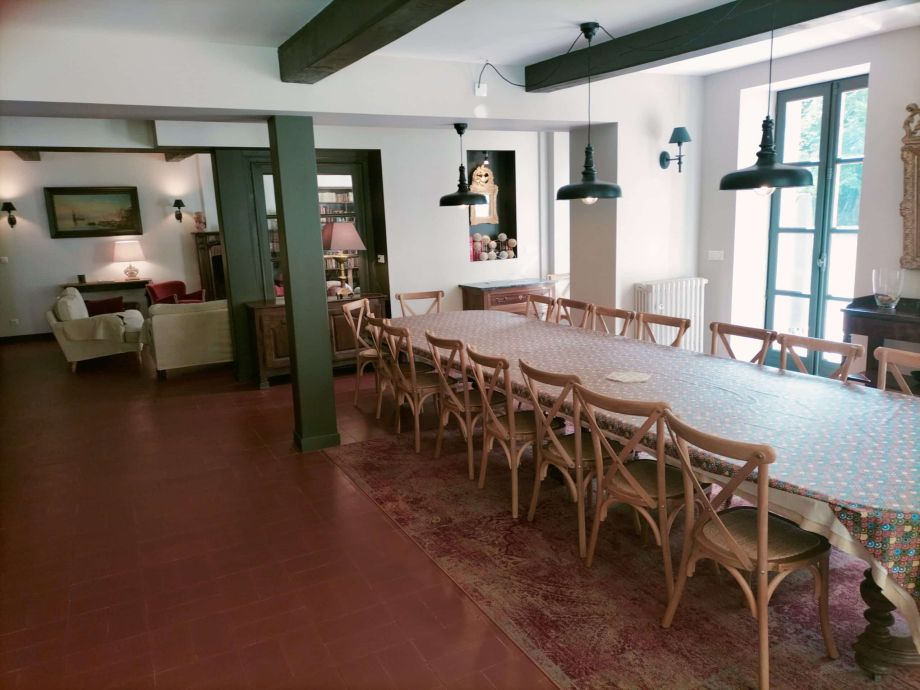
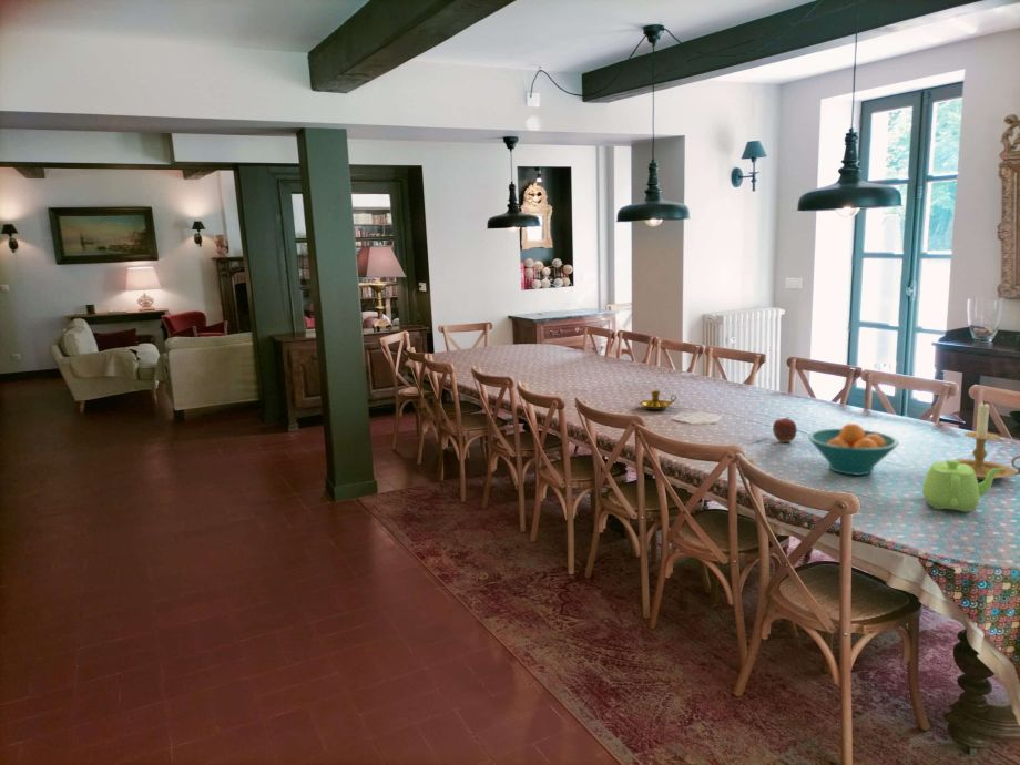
+ candle holder [945,400,1020,481]
+ candlestick [638,389,677,411]
+ teapot [921,459,1004,513]
+ fruit bowl [807,422,900,476]
+ apple [772,416,798,443]
